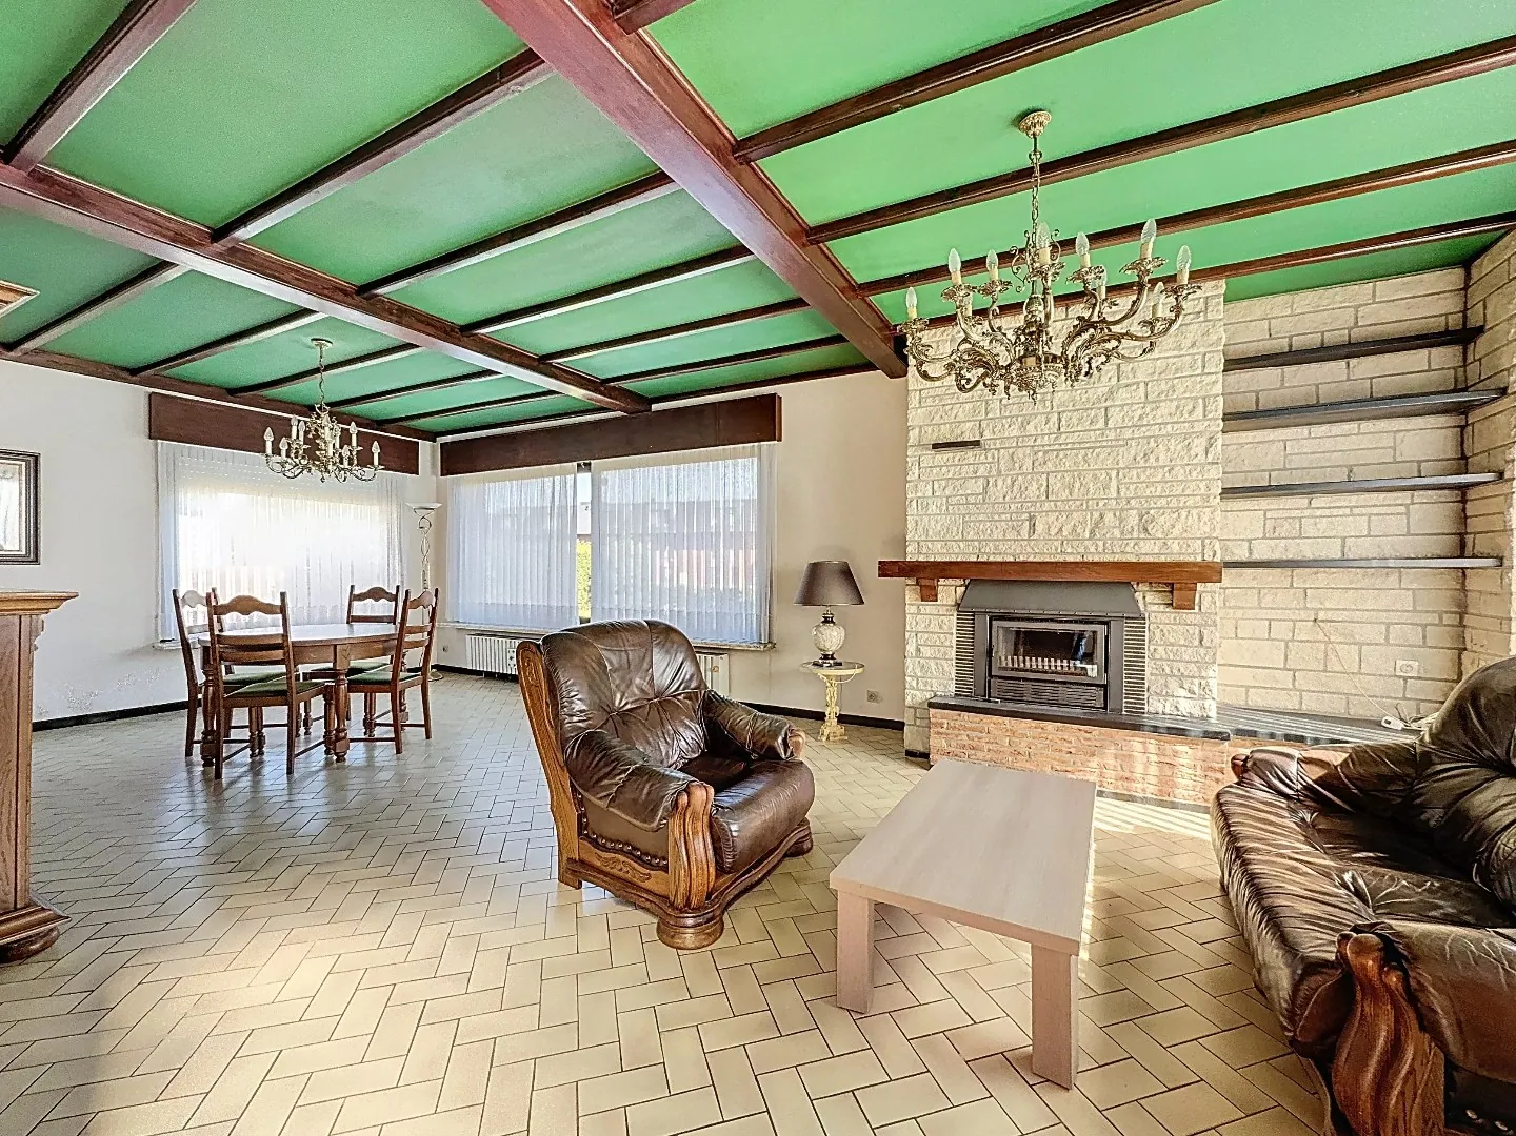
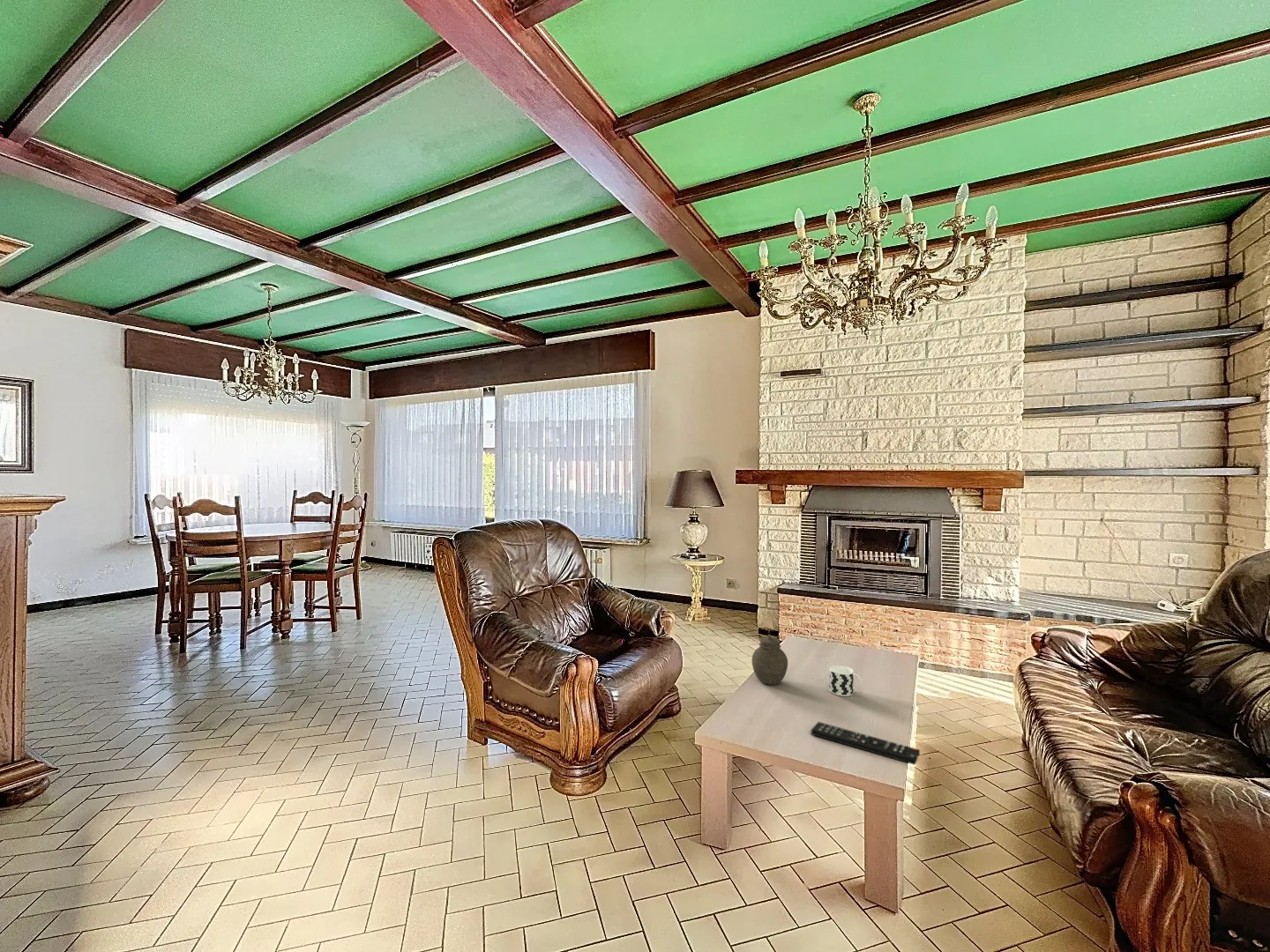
+ remote control [810,721,921,766]
+ cup [829,665,863,697]
+ jar [751,634,788,686]
